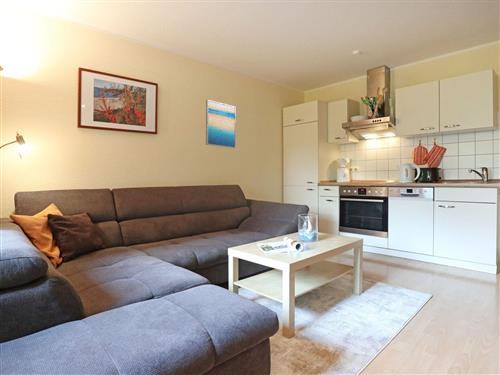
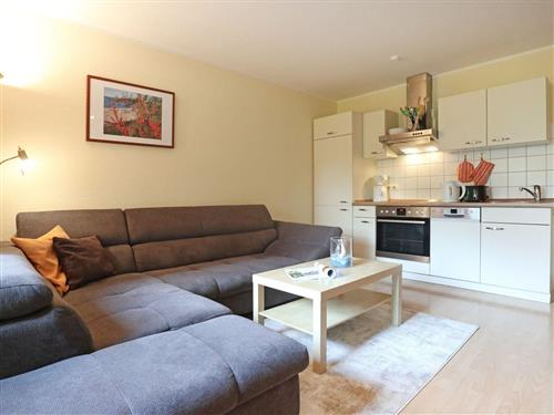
- wall art [205,99,237,149]
